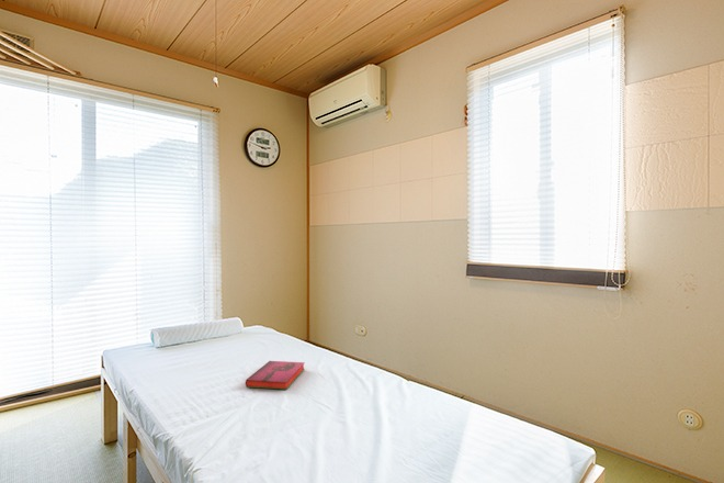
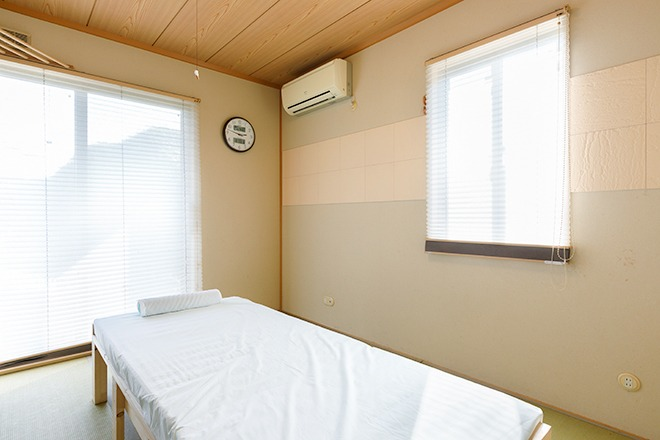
- hardback book [245,360,306,391]
